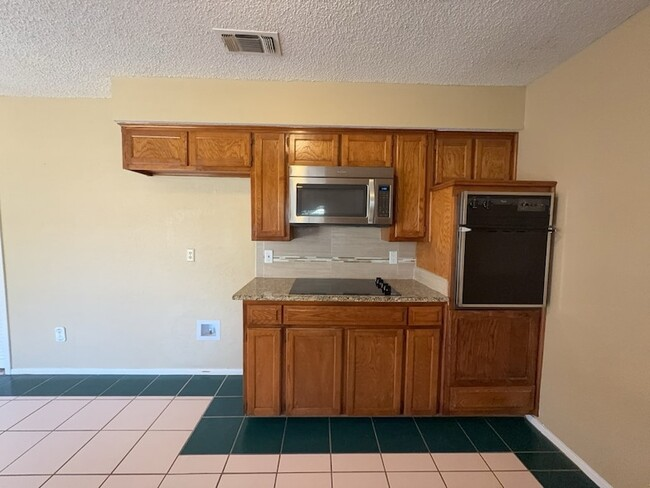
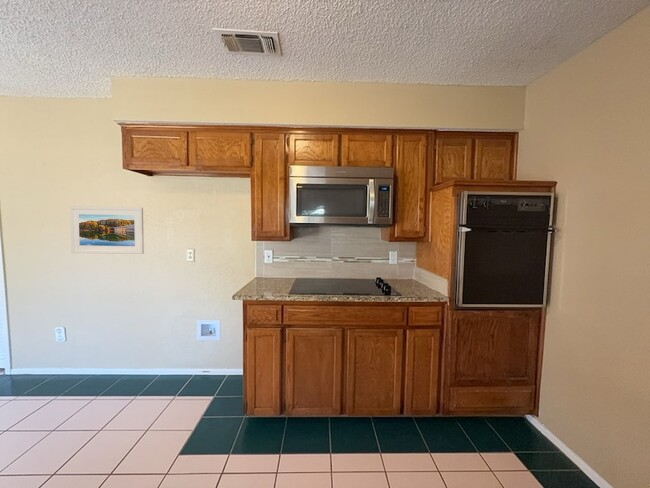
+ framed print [69,205,145,255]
